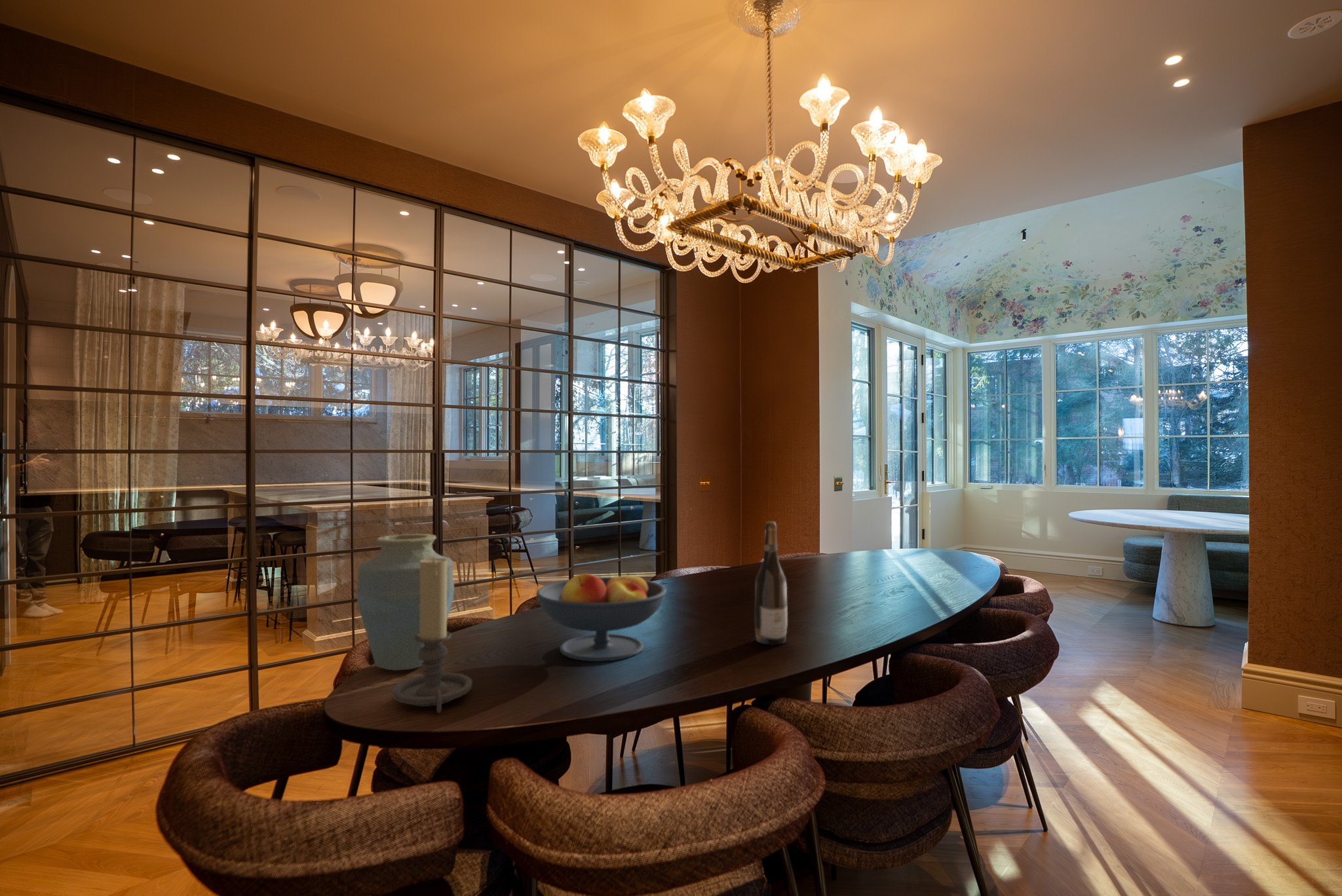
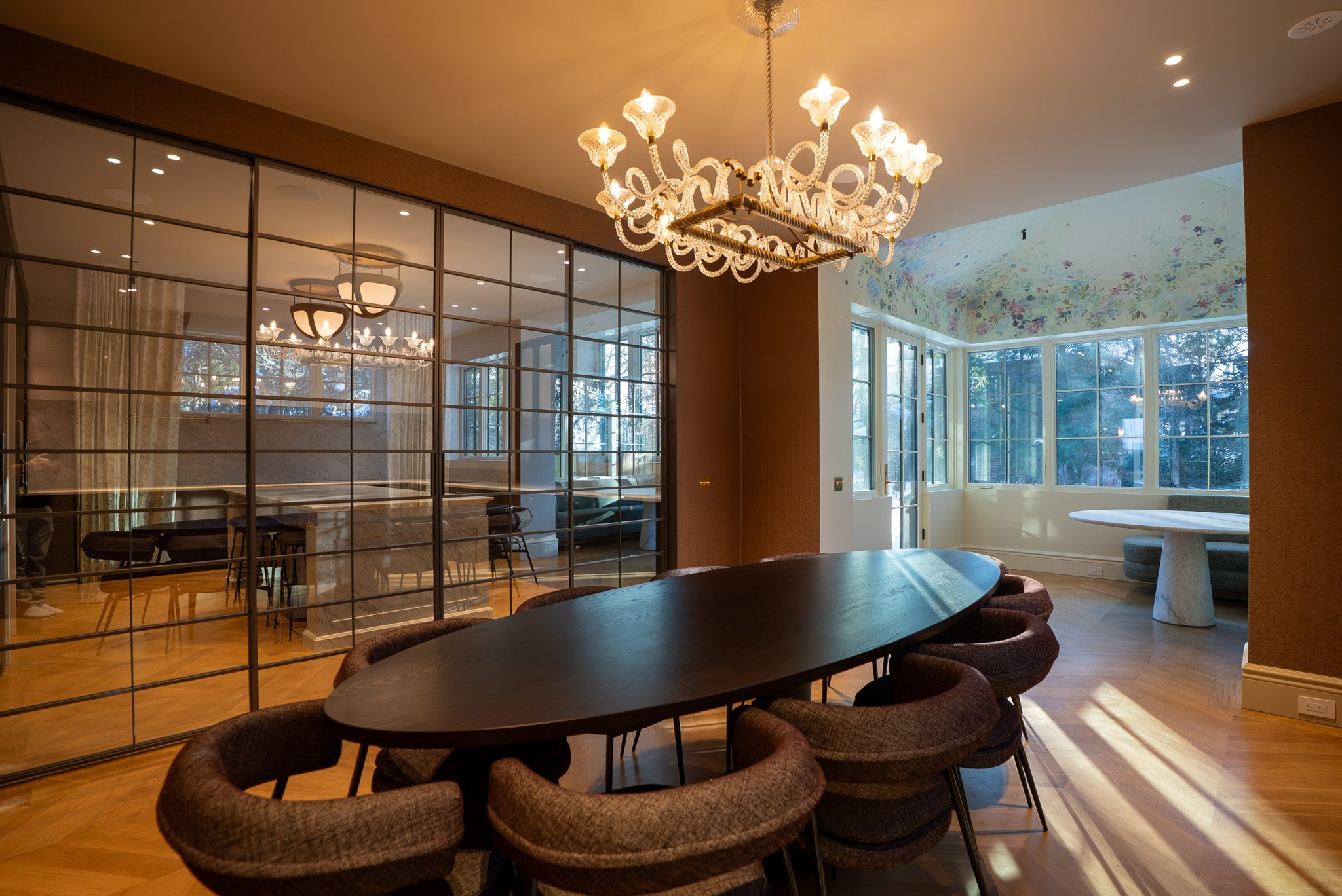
- wine bottle [754,521,788,645]
- vase [356,533,455,671]
- fruit bowl [535,570,667,662]
- candle holder [391,557,472,714]
